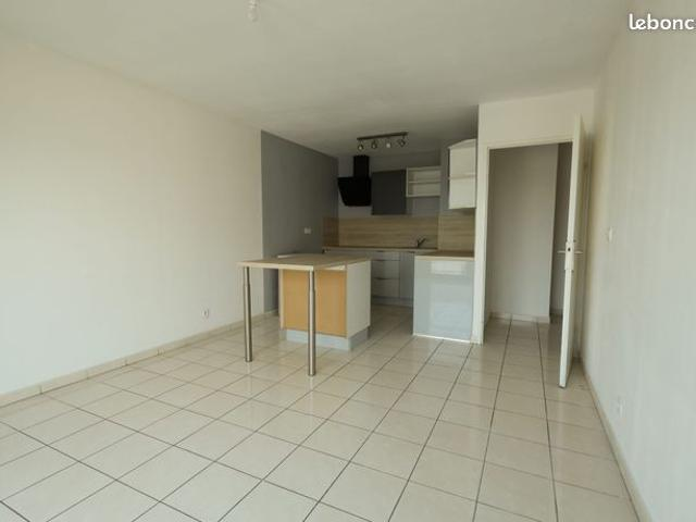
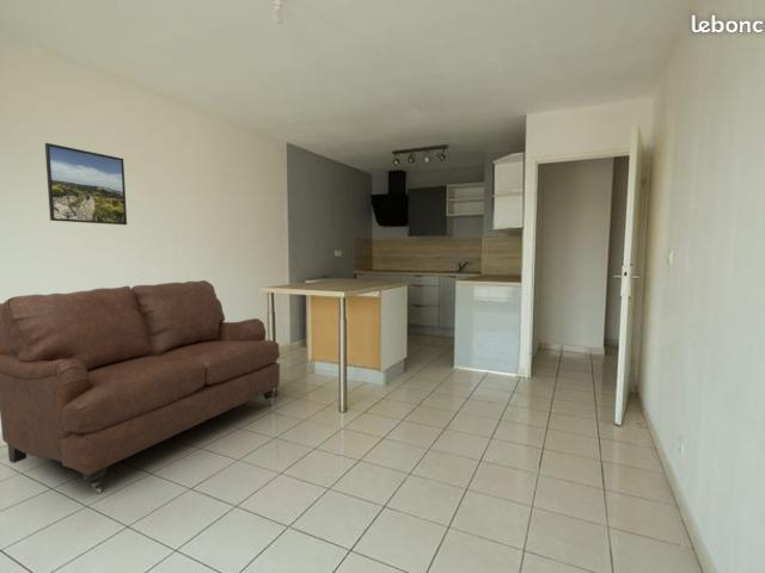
+ sofa [0,279,281,495]
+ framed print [44,142,128,226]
